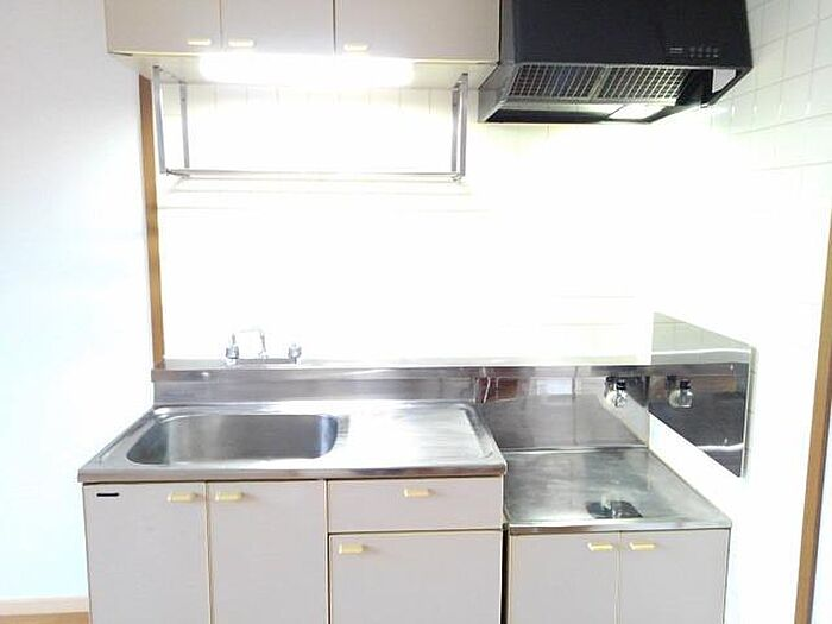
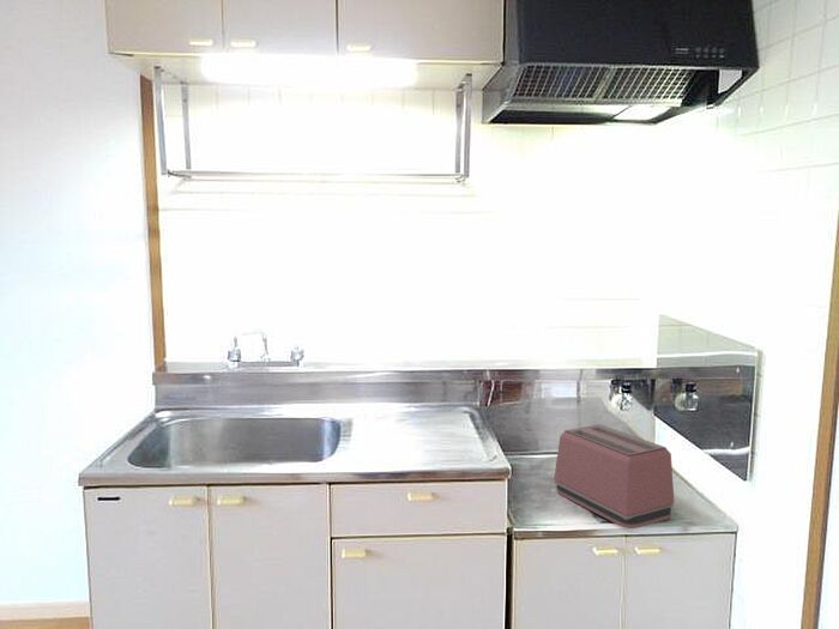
+ toaster [553,423,675,530]
